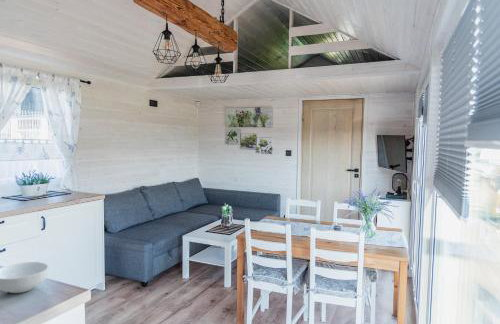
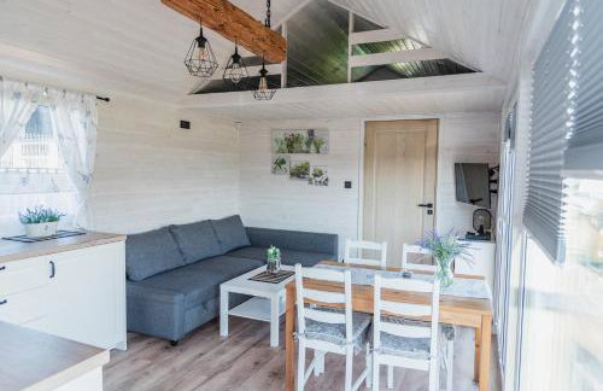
- cereal bowl [0,261,49,294]
